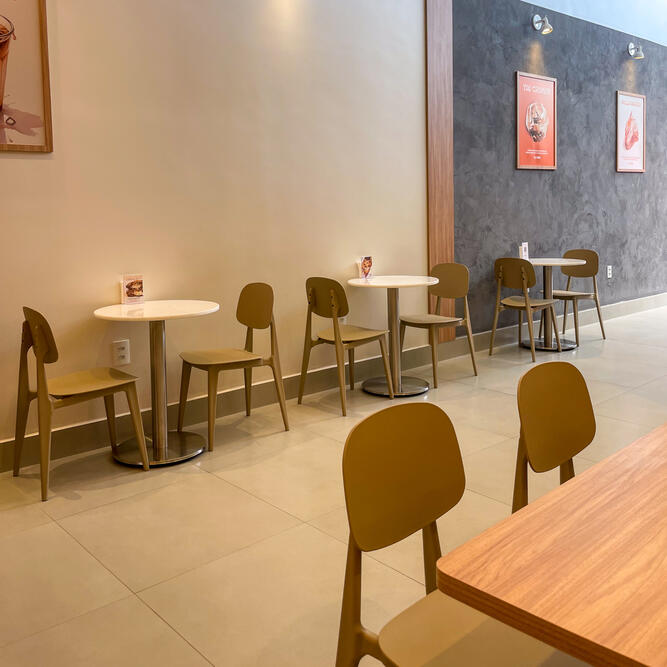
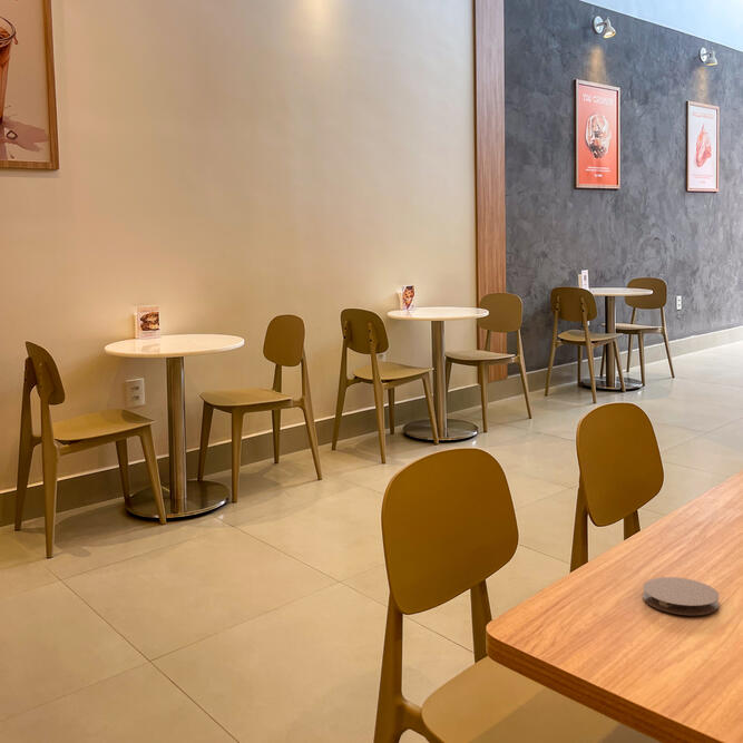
+ coaster [642,576,720,616]
